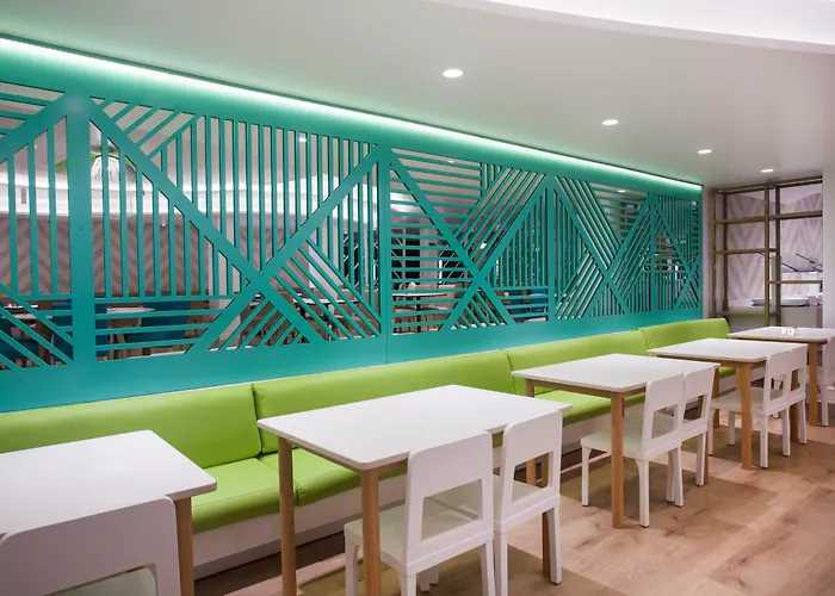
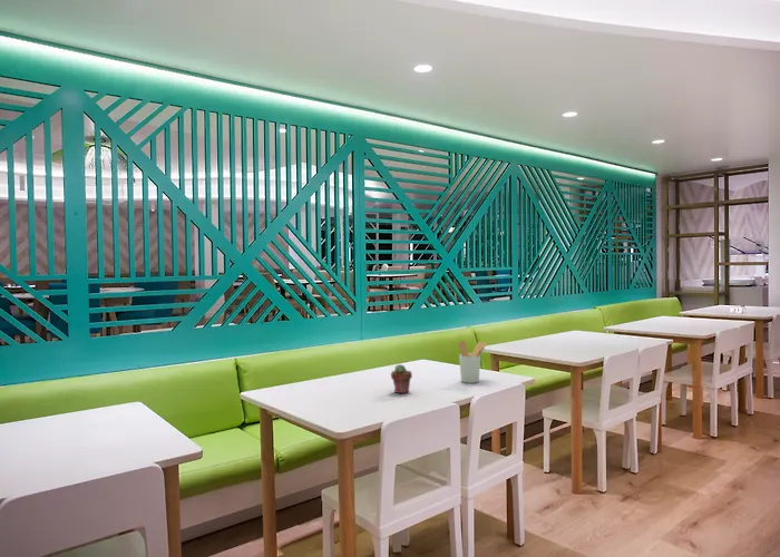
+ potted succulent [390,363,413,394]
+ utensil holder [458,340,488,384]
